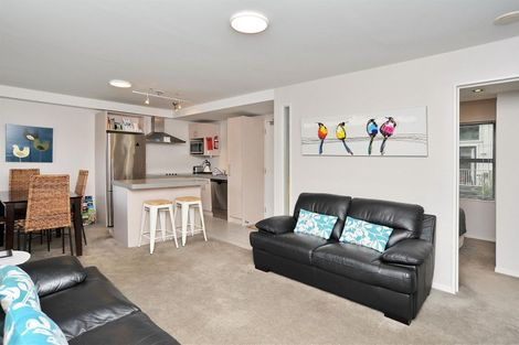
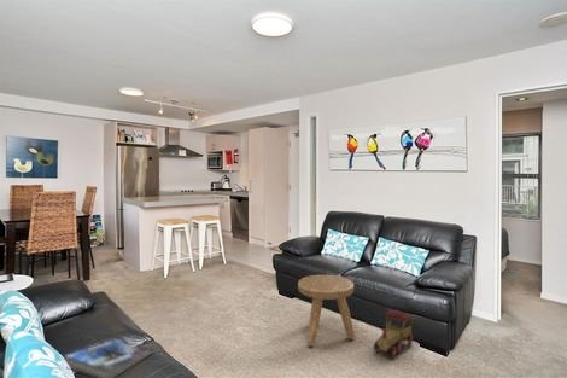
+ stool [297,274,356,348]
+ magazine [64,339,153,378]
+ toy train [373,308,415,360]
